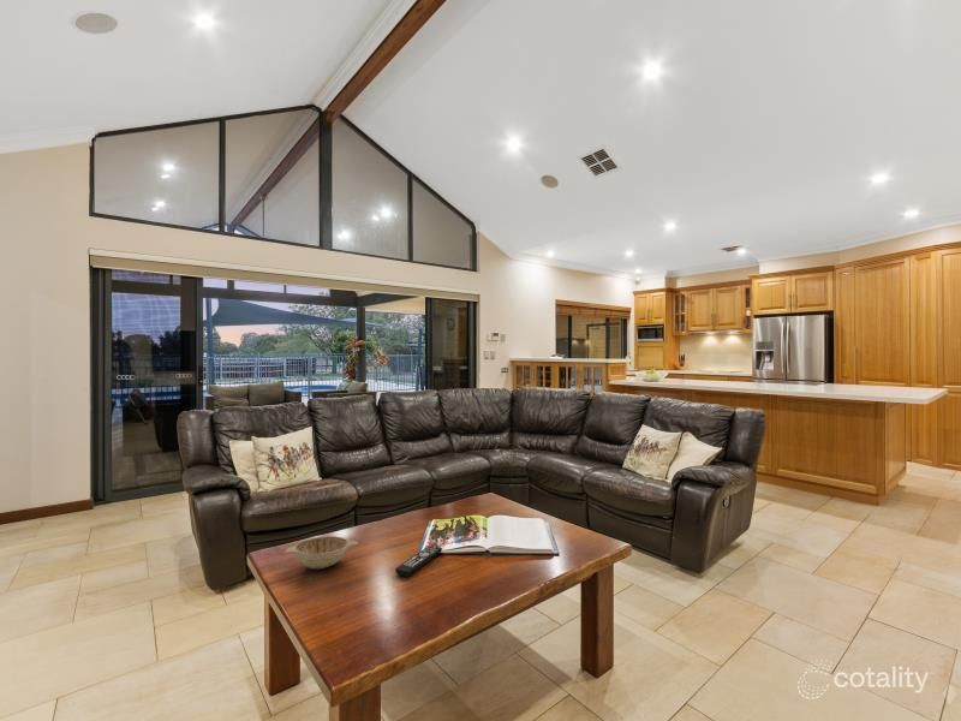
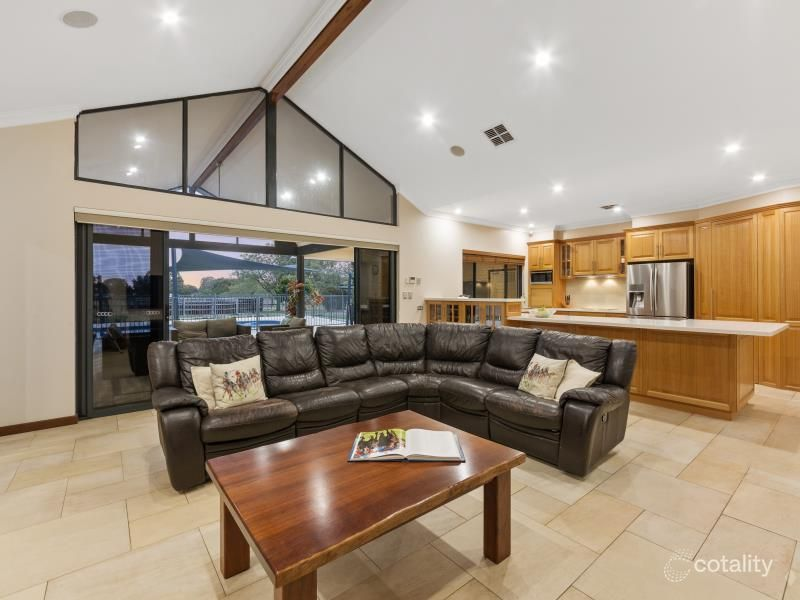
- decorative bowl [283,535,359,571]
- remote control [394,544,443,578]
